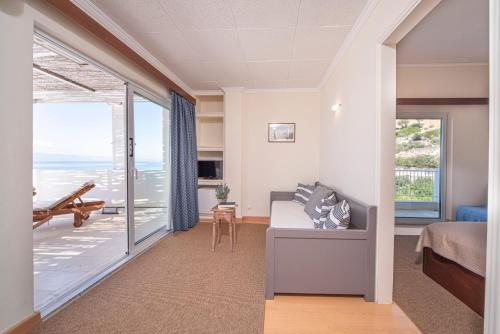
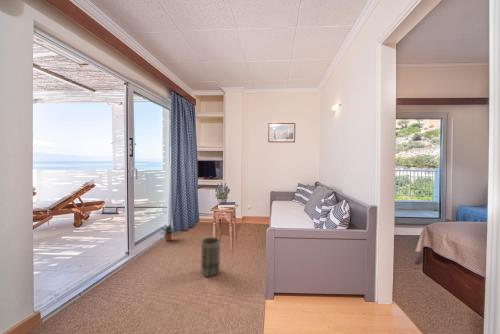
+ basket [200,237,221,278]
+ potted plant [159,224,179,242]
